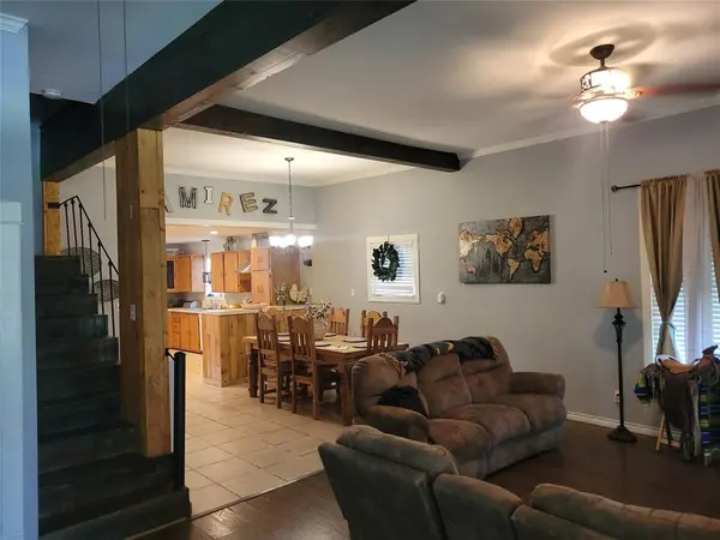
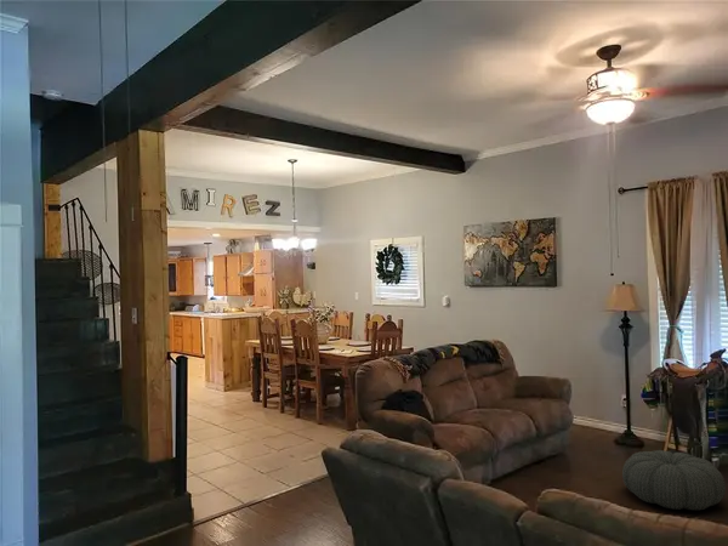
+ pouf [621,449,727,511]
